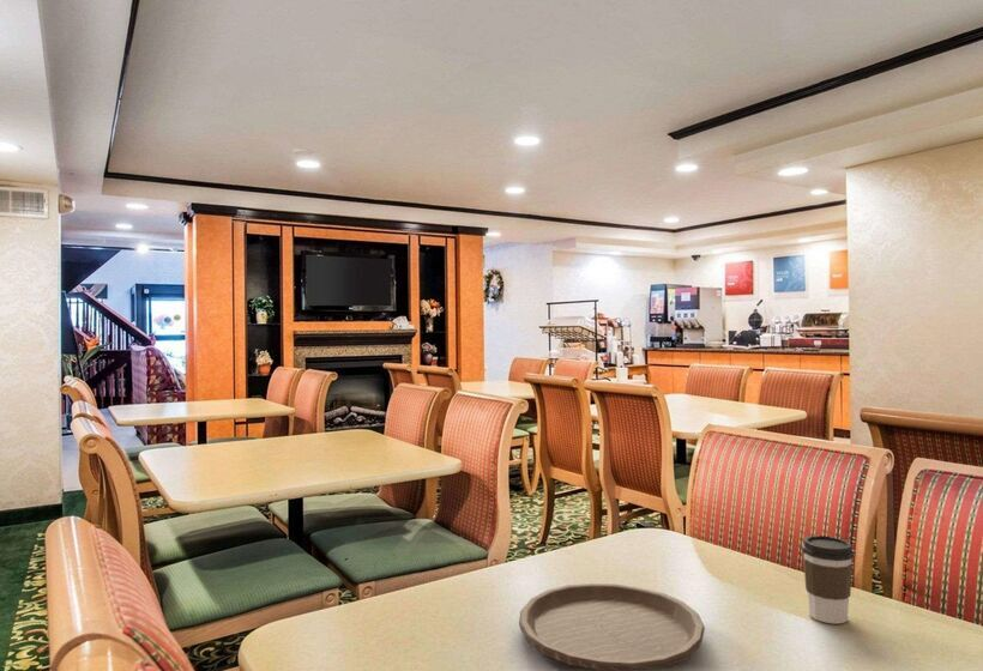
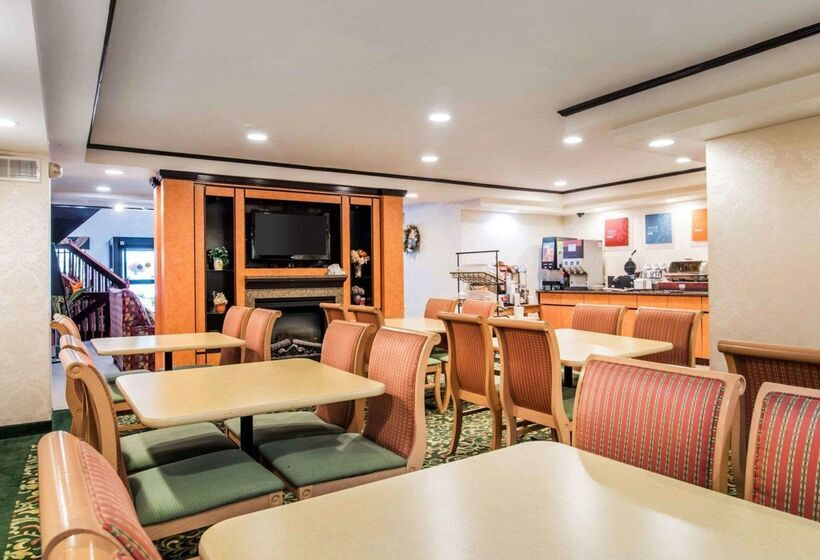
- plate [518,582,706,671]
- coffee cup [801,534,855,625]
